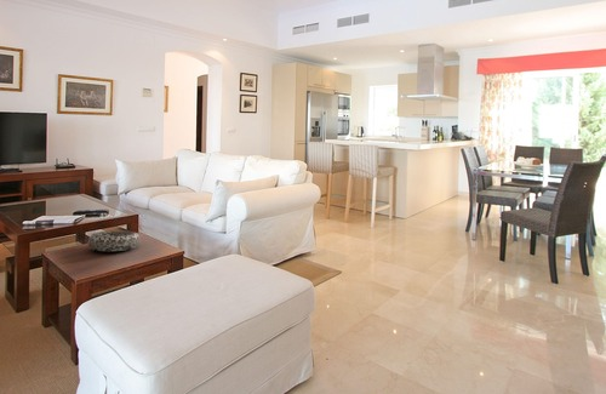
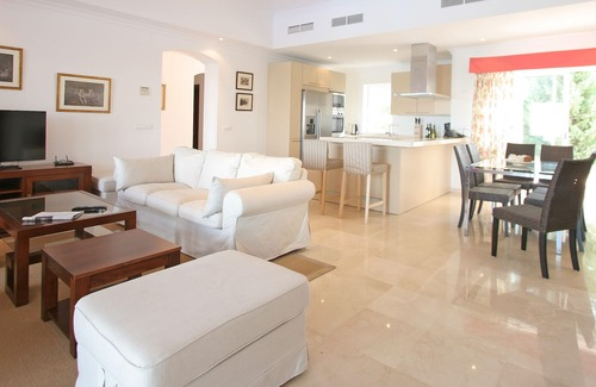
- decorative bowl [87,229,141,252]
